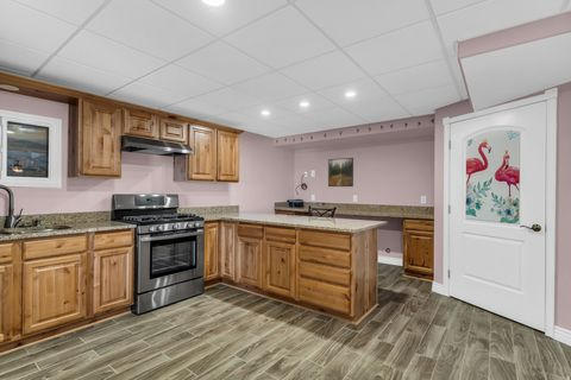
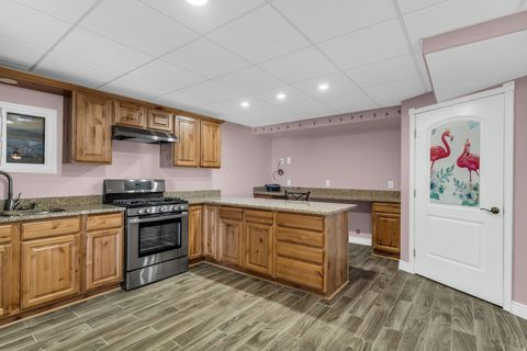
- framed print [327,157,354,188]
